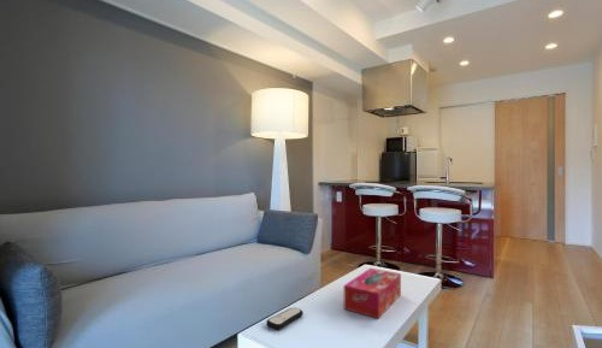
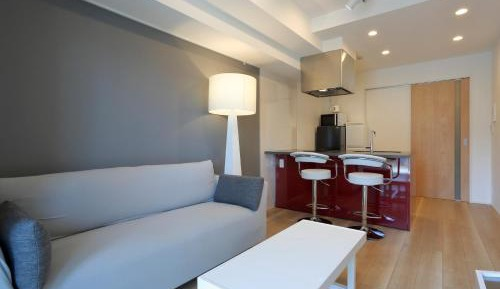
- remote control [265,307,303,331]
- tissue box [343,267,402,319]
